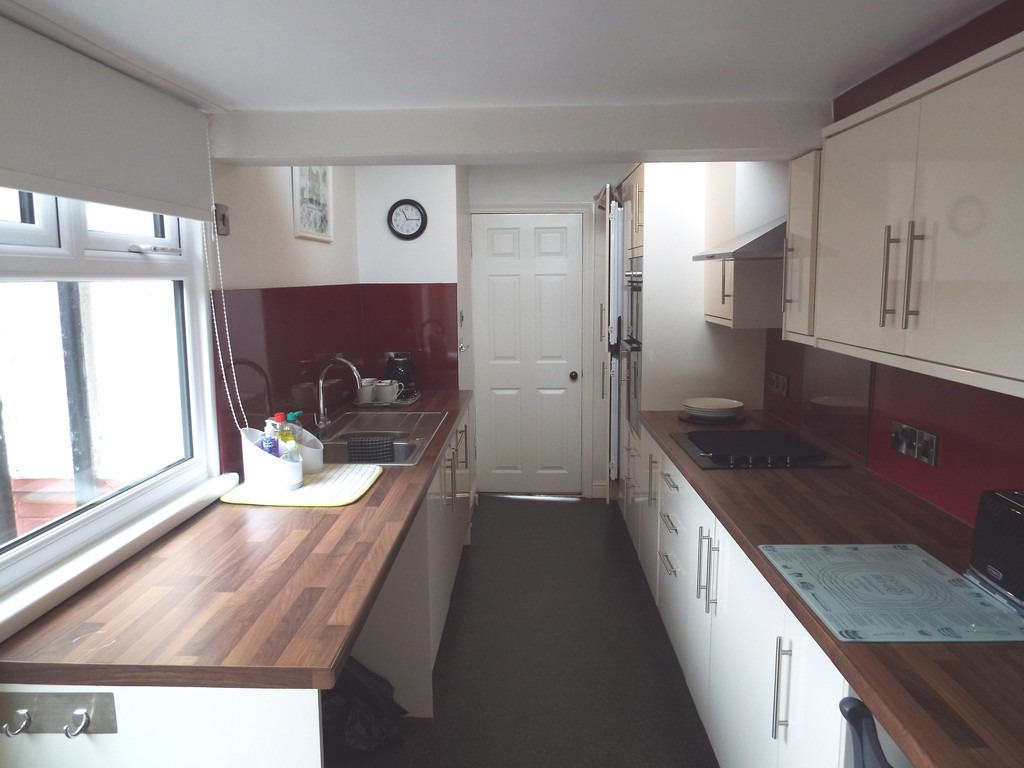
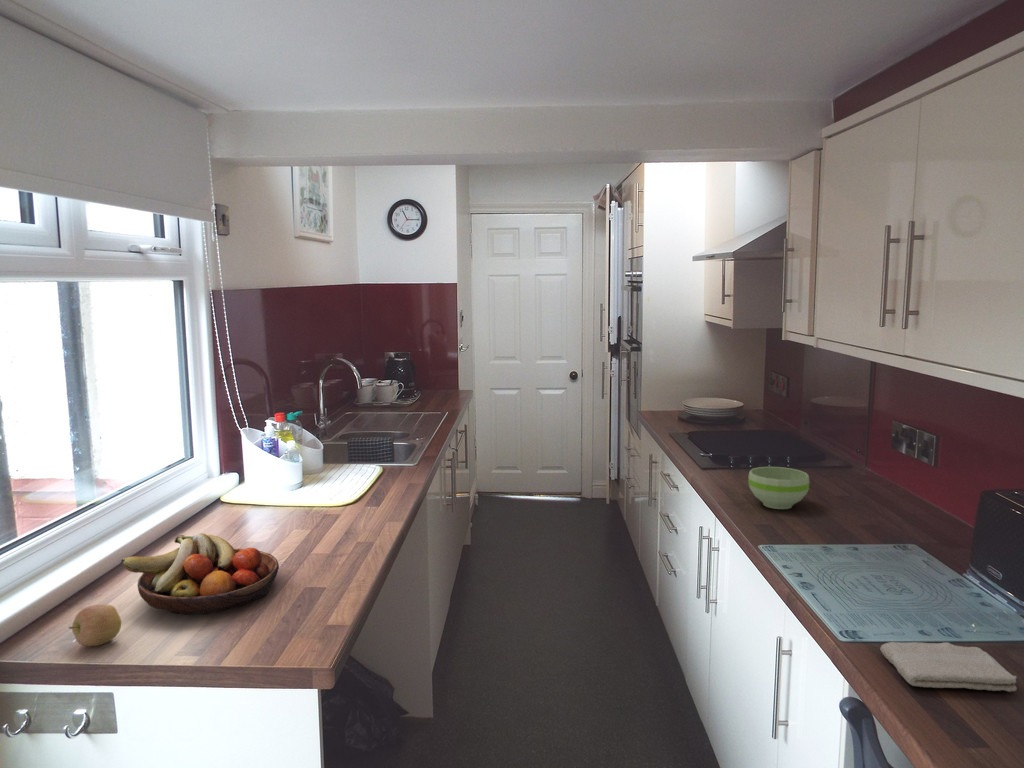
+ fruit bowl [120,532,280,615]
+ washcloth [879,641,1018,693]
+ bowl [747,466,810,510]
+ apple [68,604,122,647]
